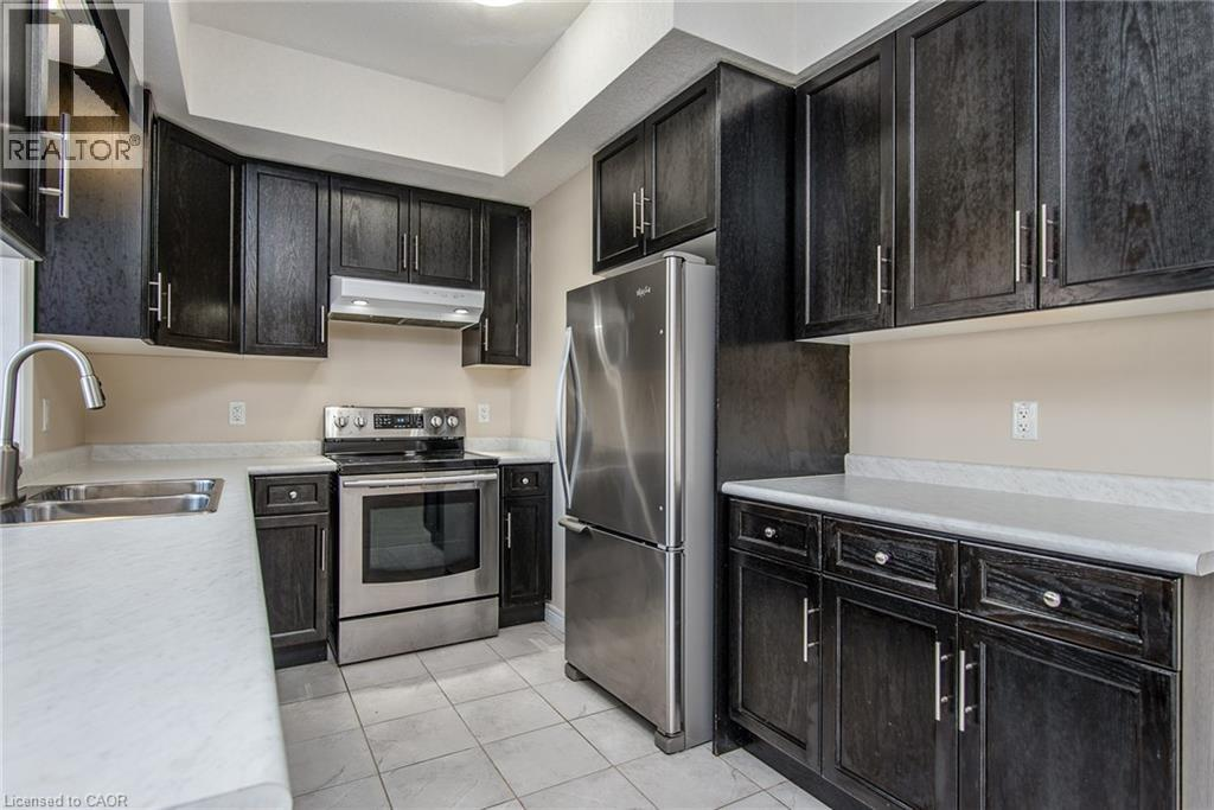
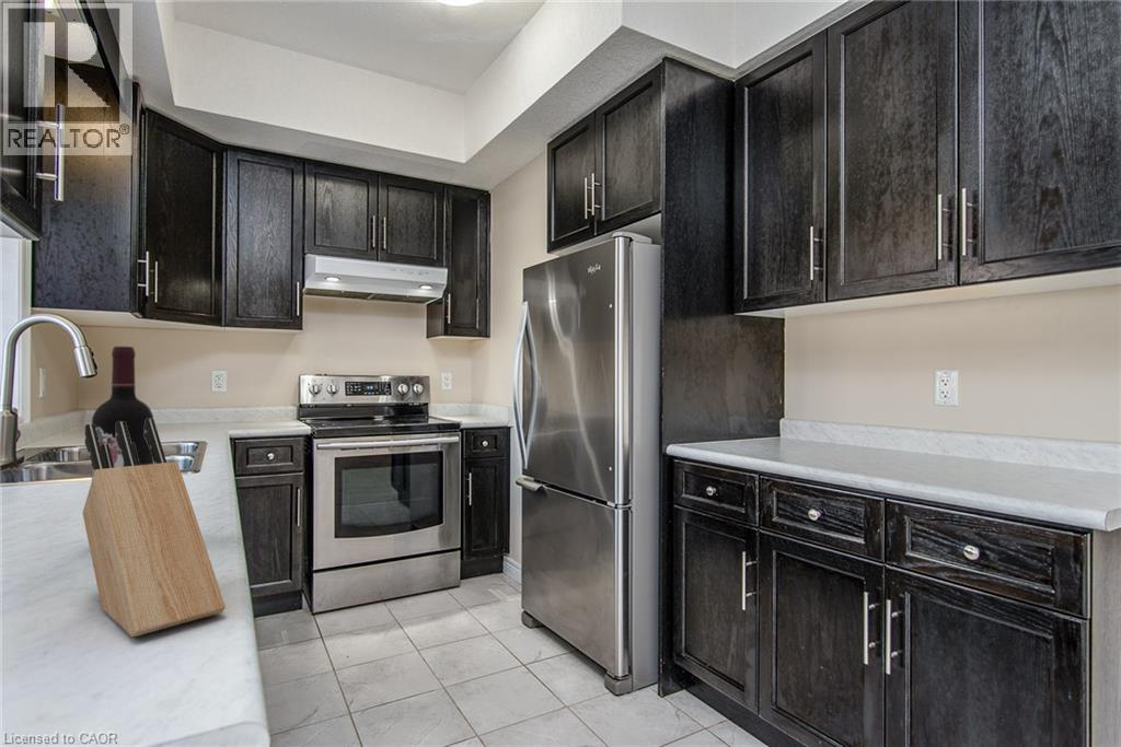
+ wine bottle [91,346,154,480]
+ knife block [81,419,227,638]
